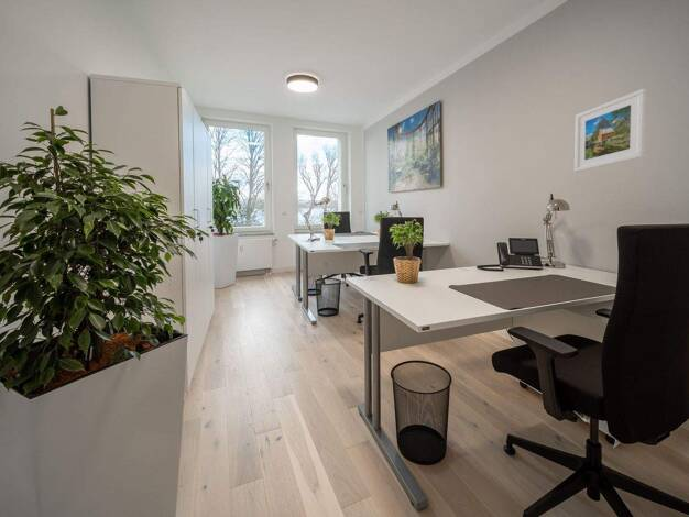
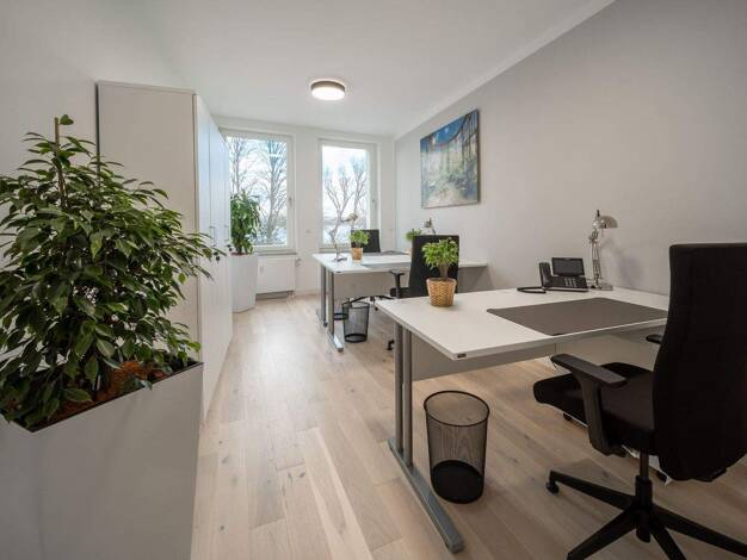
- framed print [573,88,647,173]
